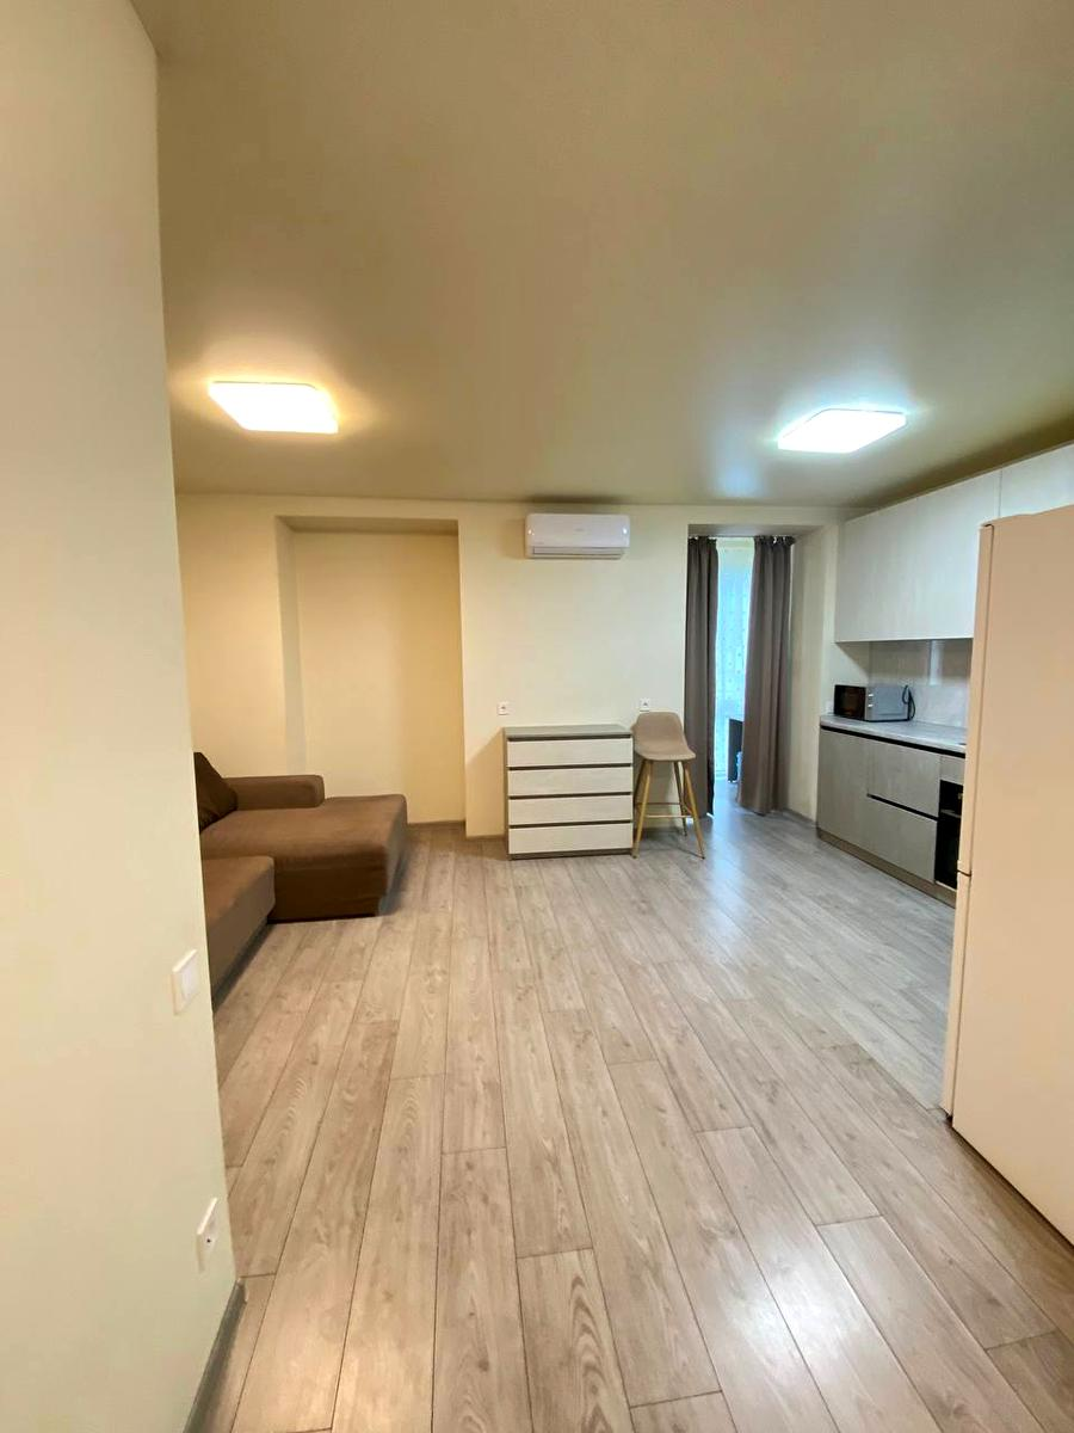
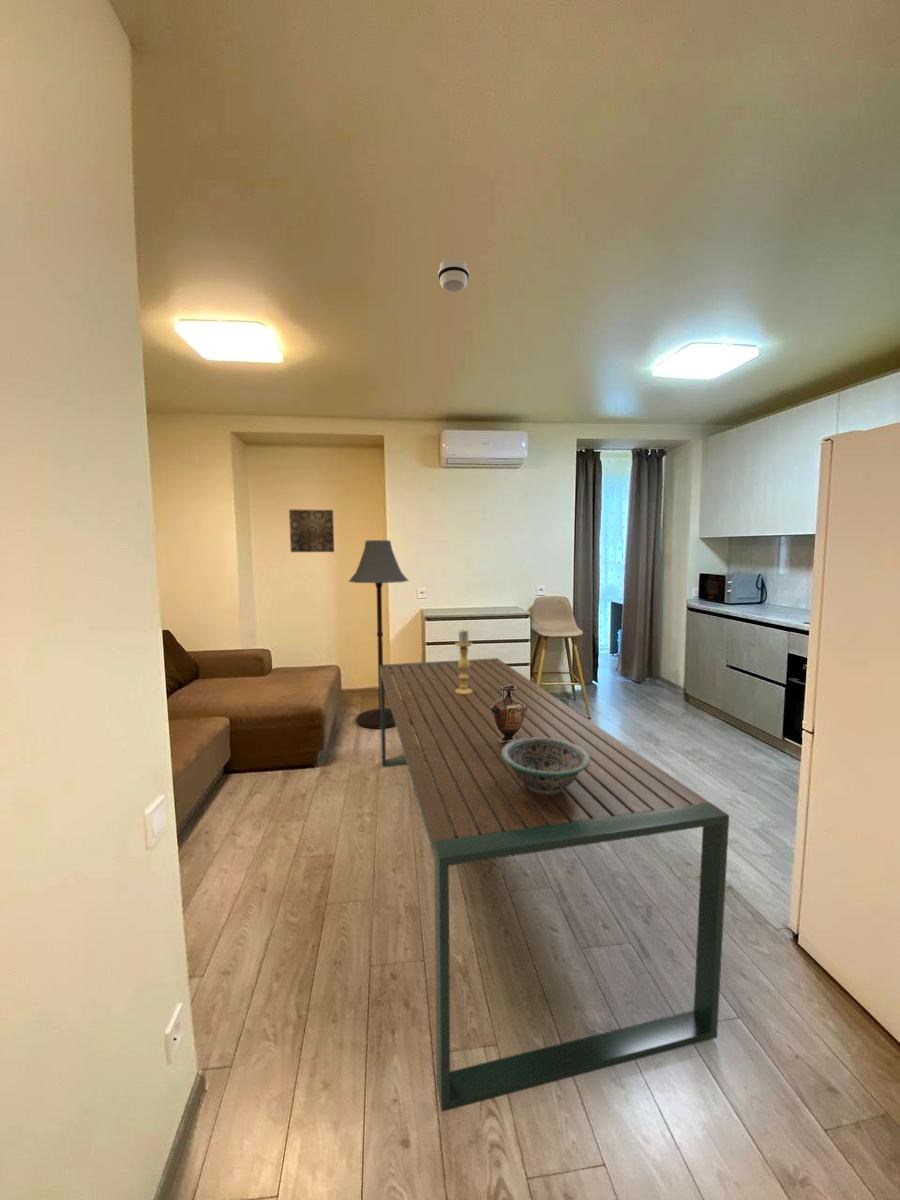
+ wall art [288,509,335,553]
+ dining table [380,657,730,1113]
+ smoke detector [437,257,470,293]
+ floor lamp [348,539,410,730]
+ candle holder [455,628,473,695]
+ decorative bowl [501,737,590,794]
+ vase [490,685,528,742]
